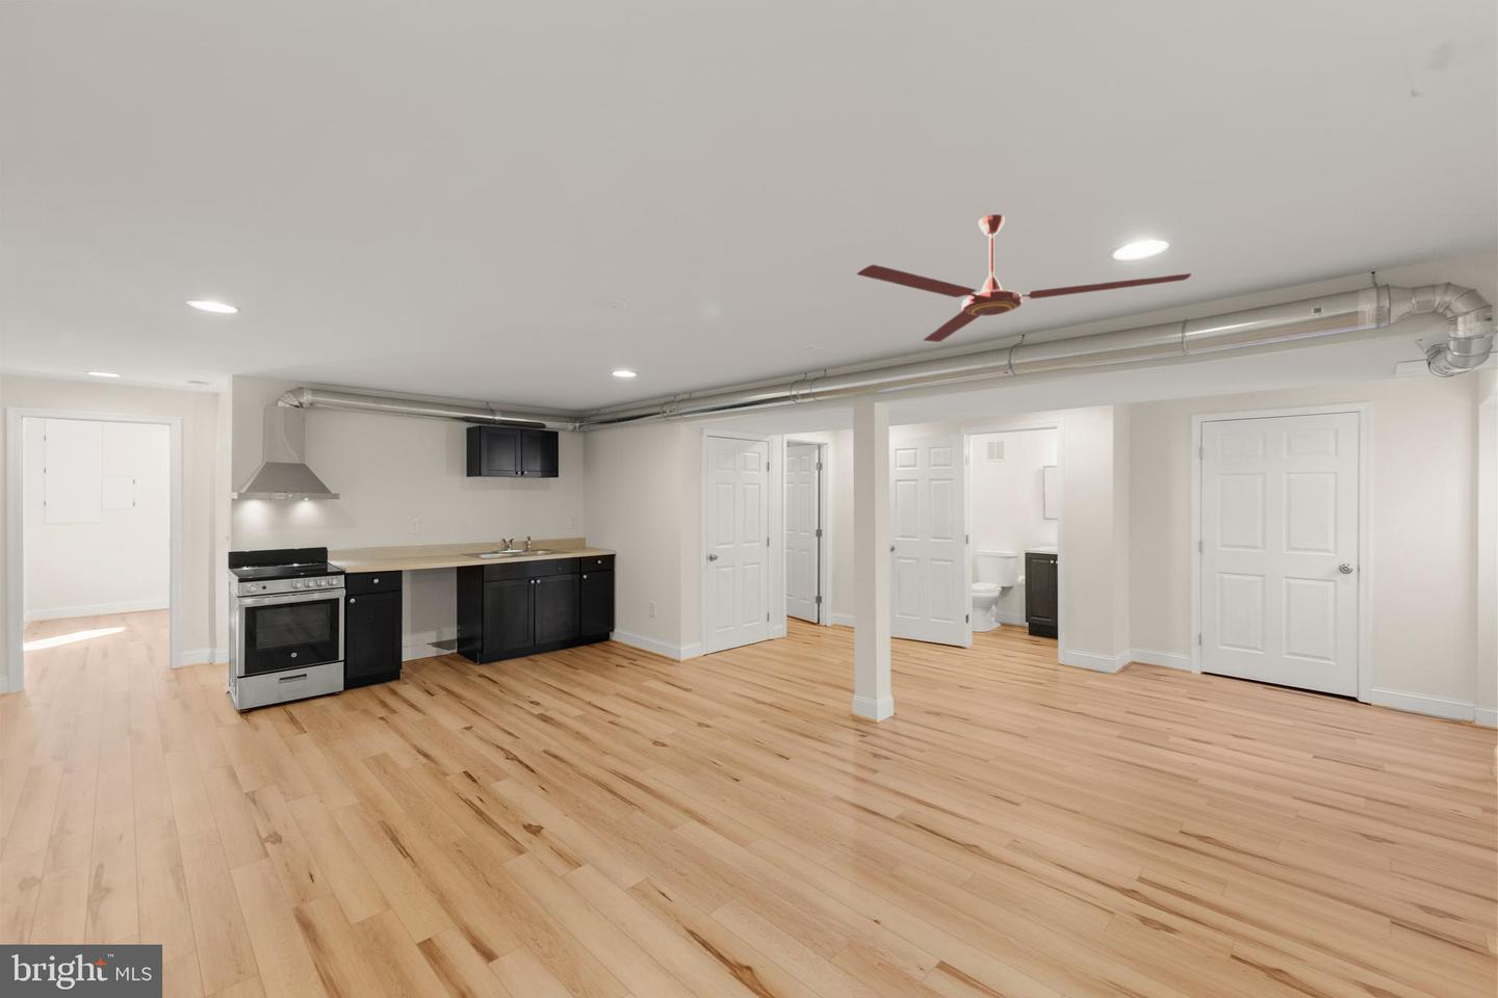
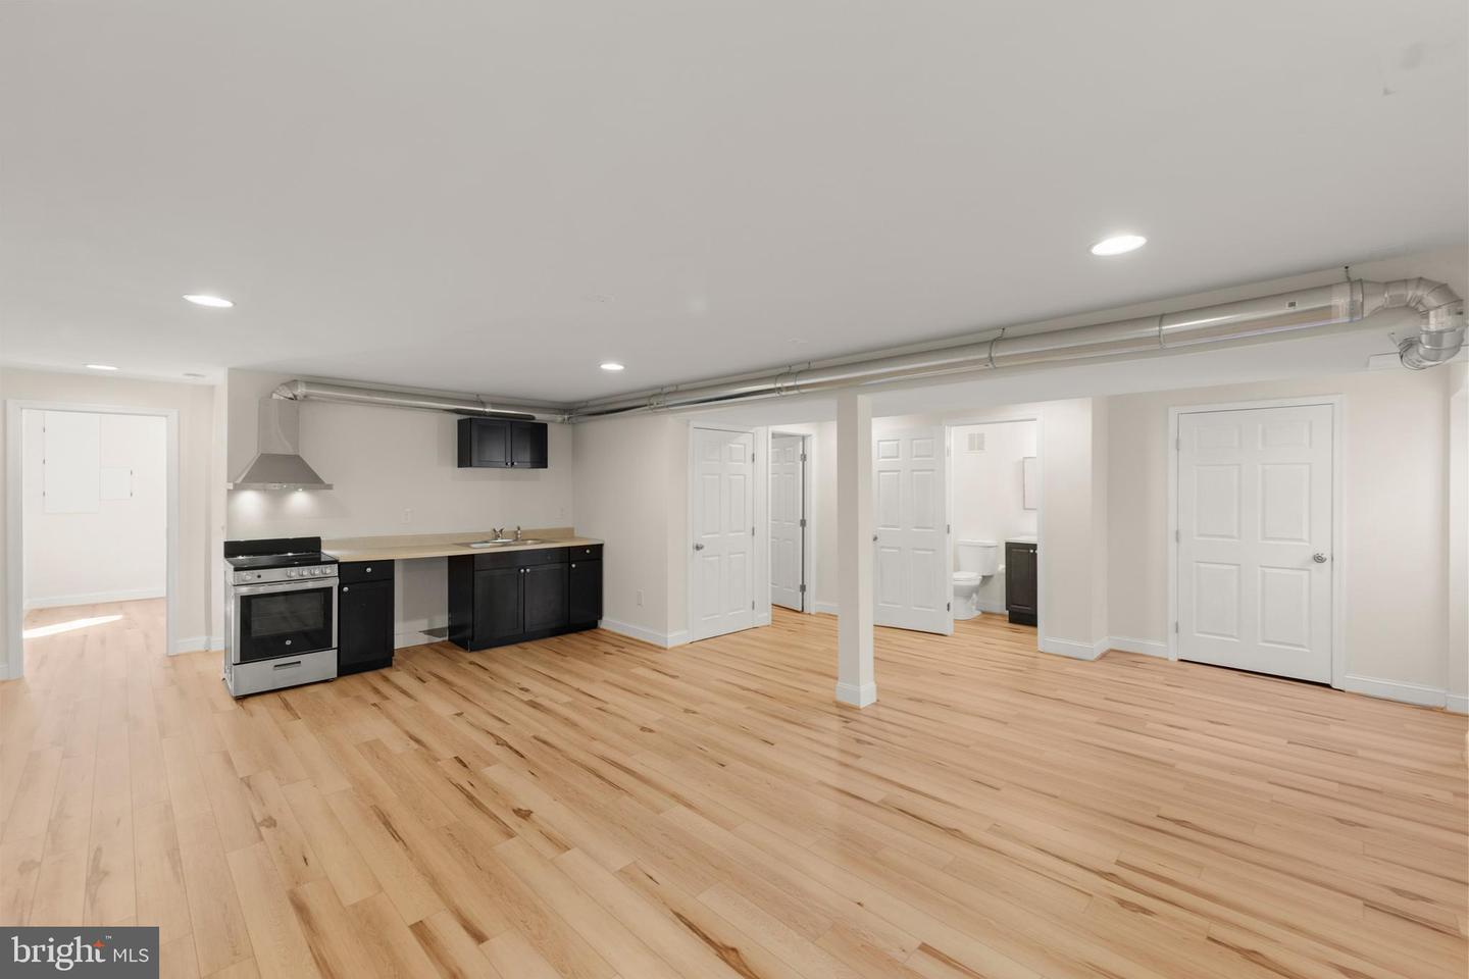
- ceiling fan [855,213,1193,343]
